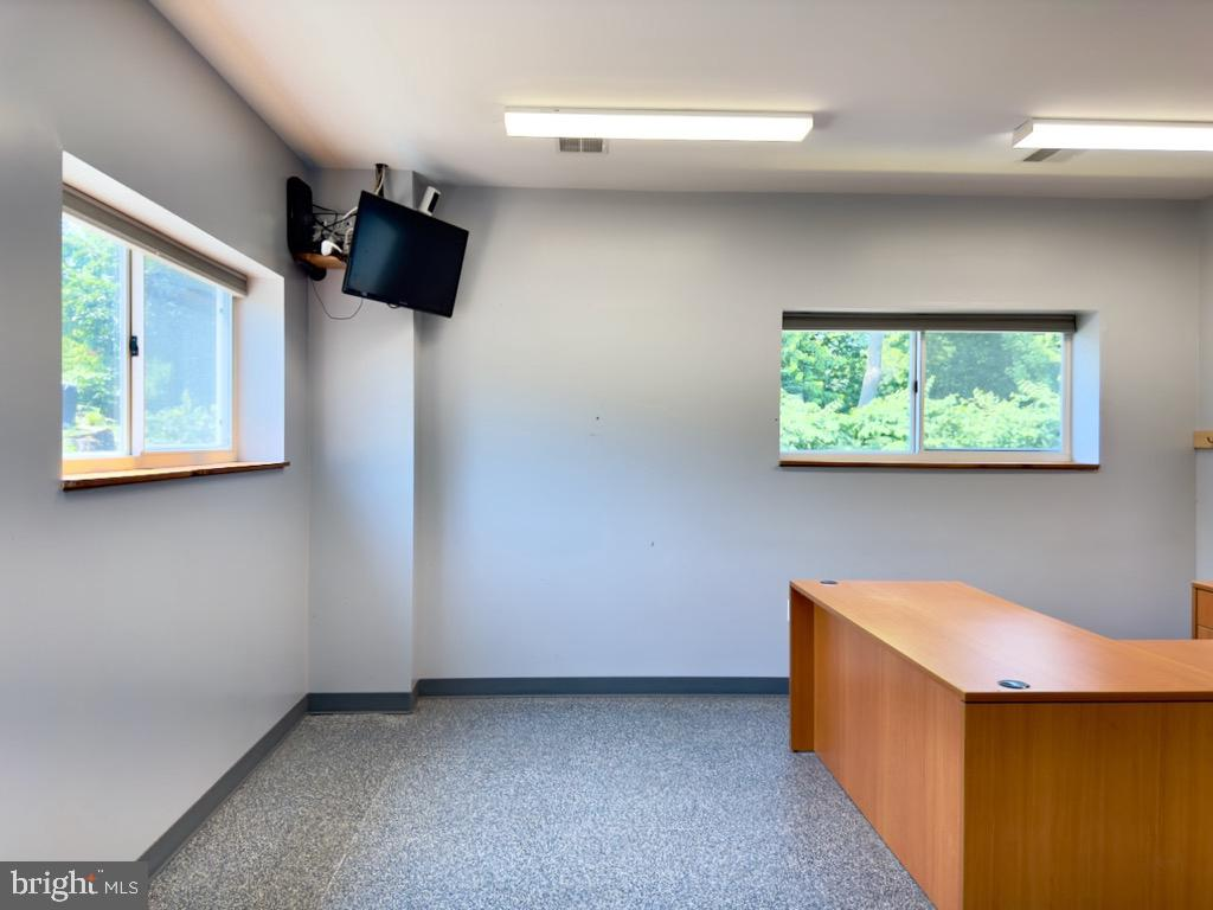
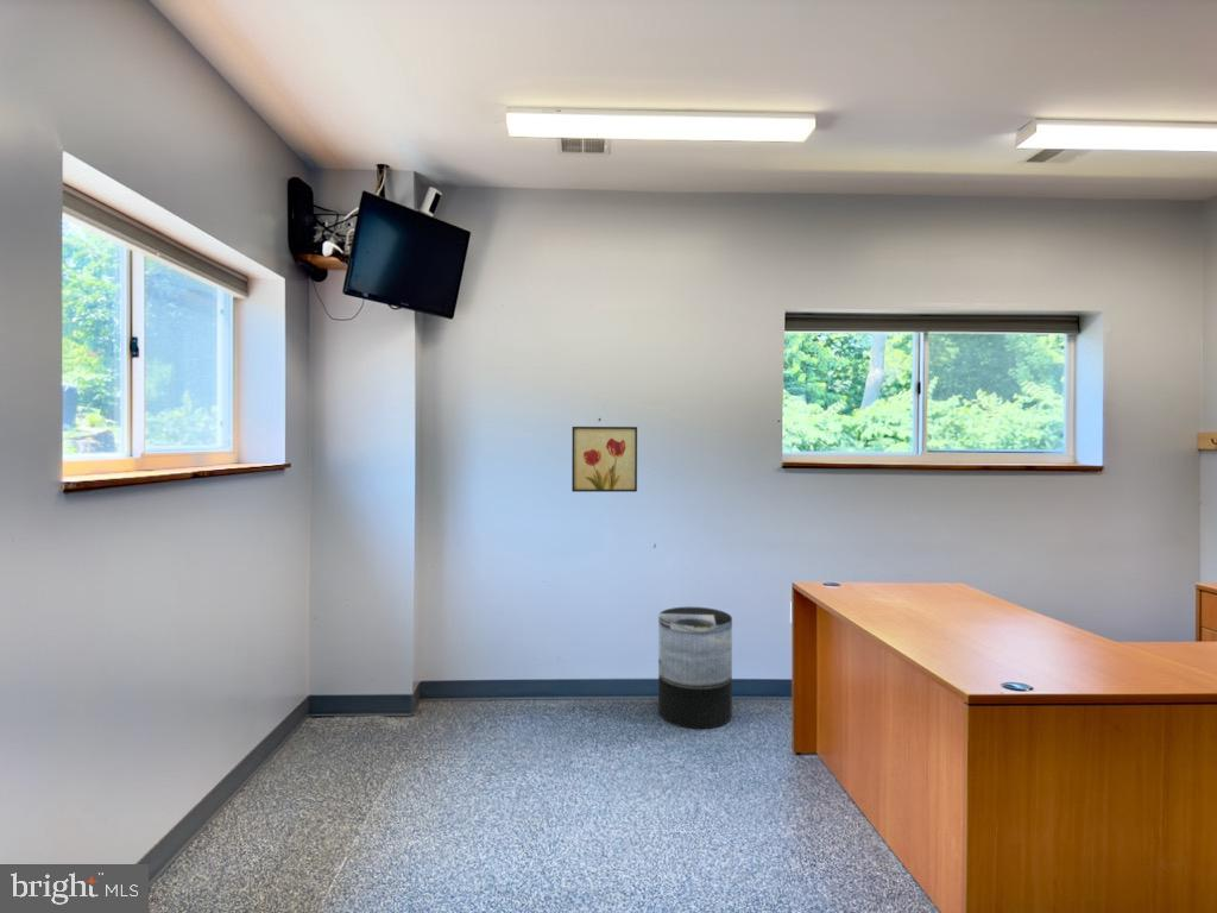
+ trash can [657,606,733,730]
+ wall art [570,426,638,493]
